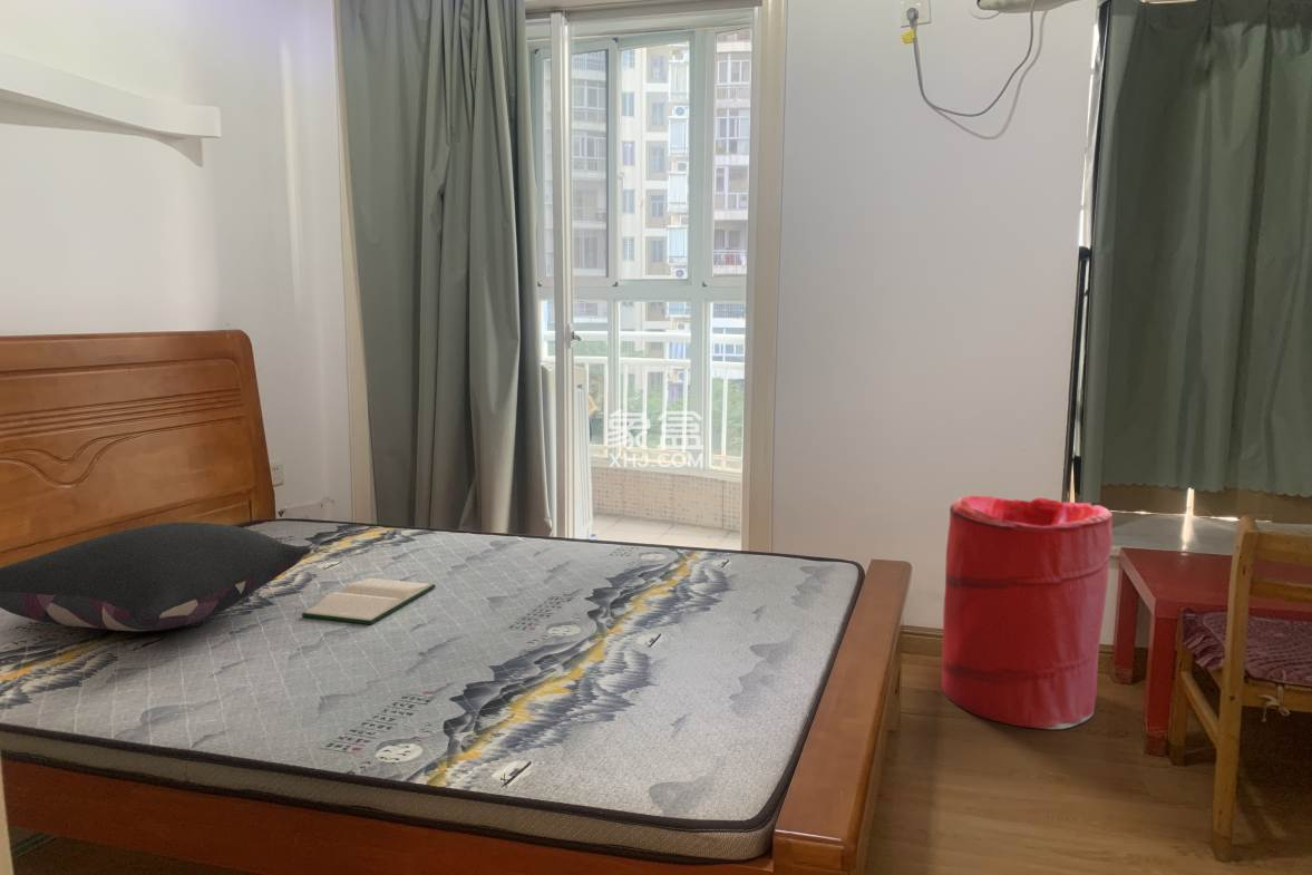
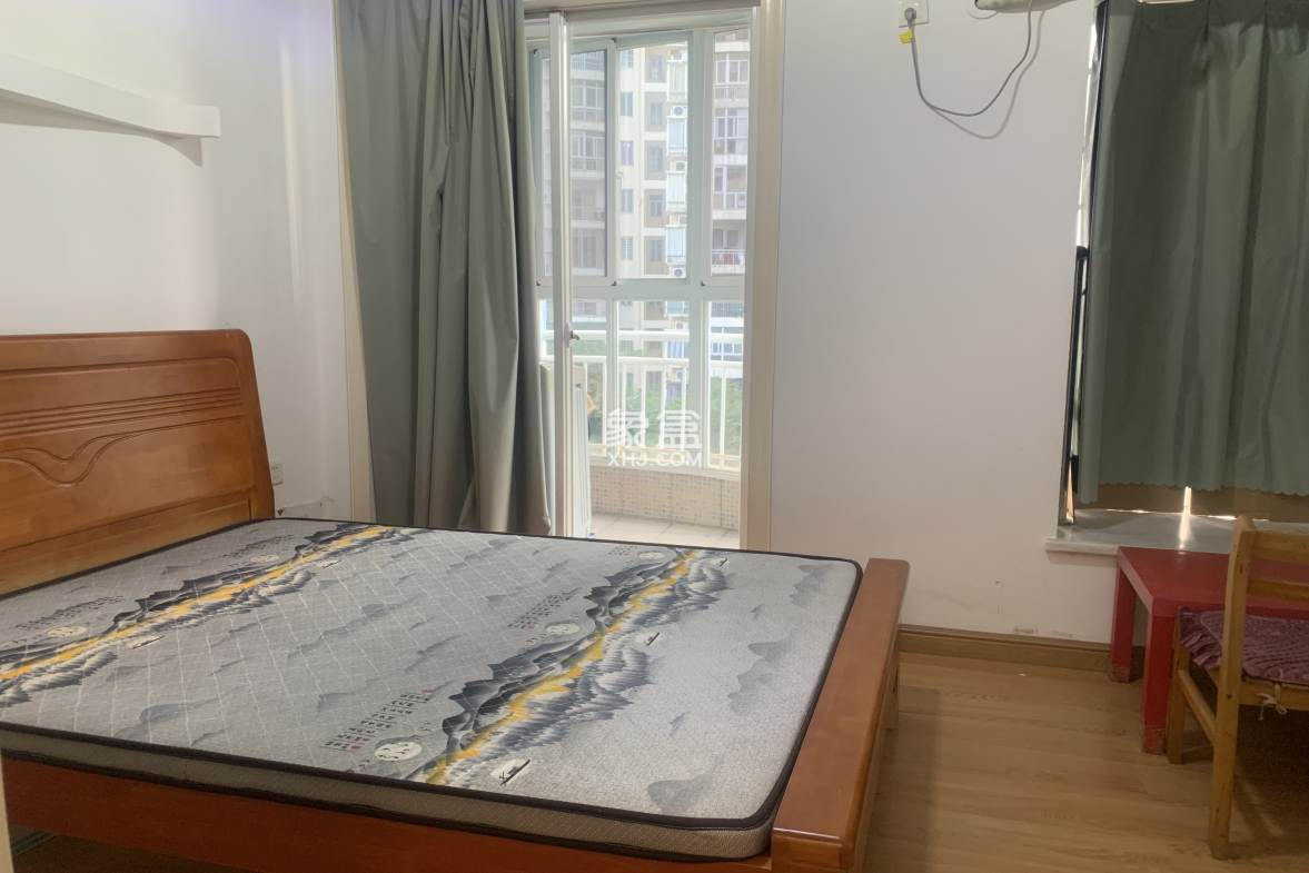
- hardback book [301,577,436,625]
- pillow [0,522,312,632]
- laundry hamper [941,495,1114,730]
